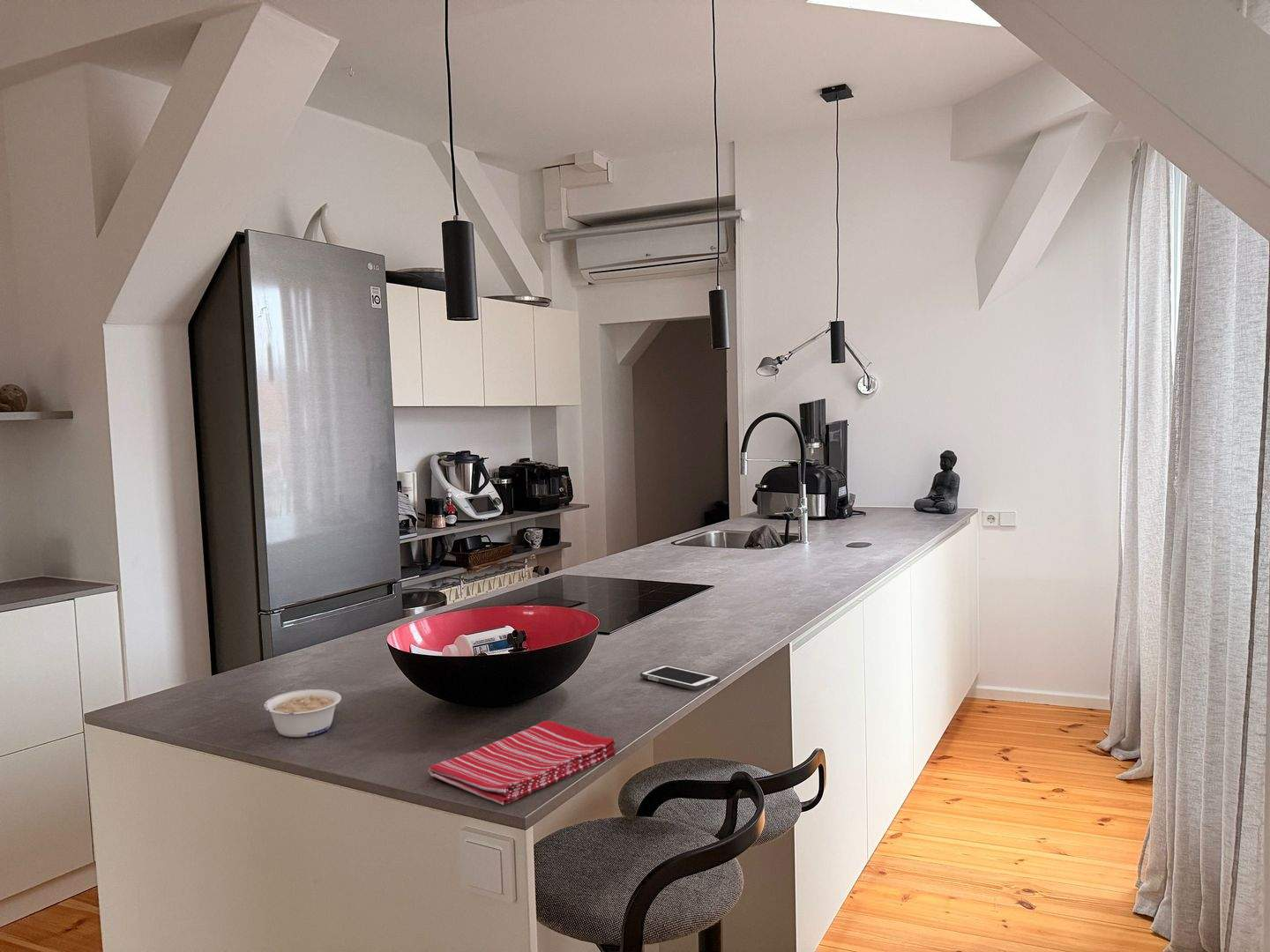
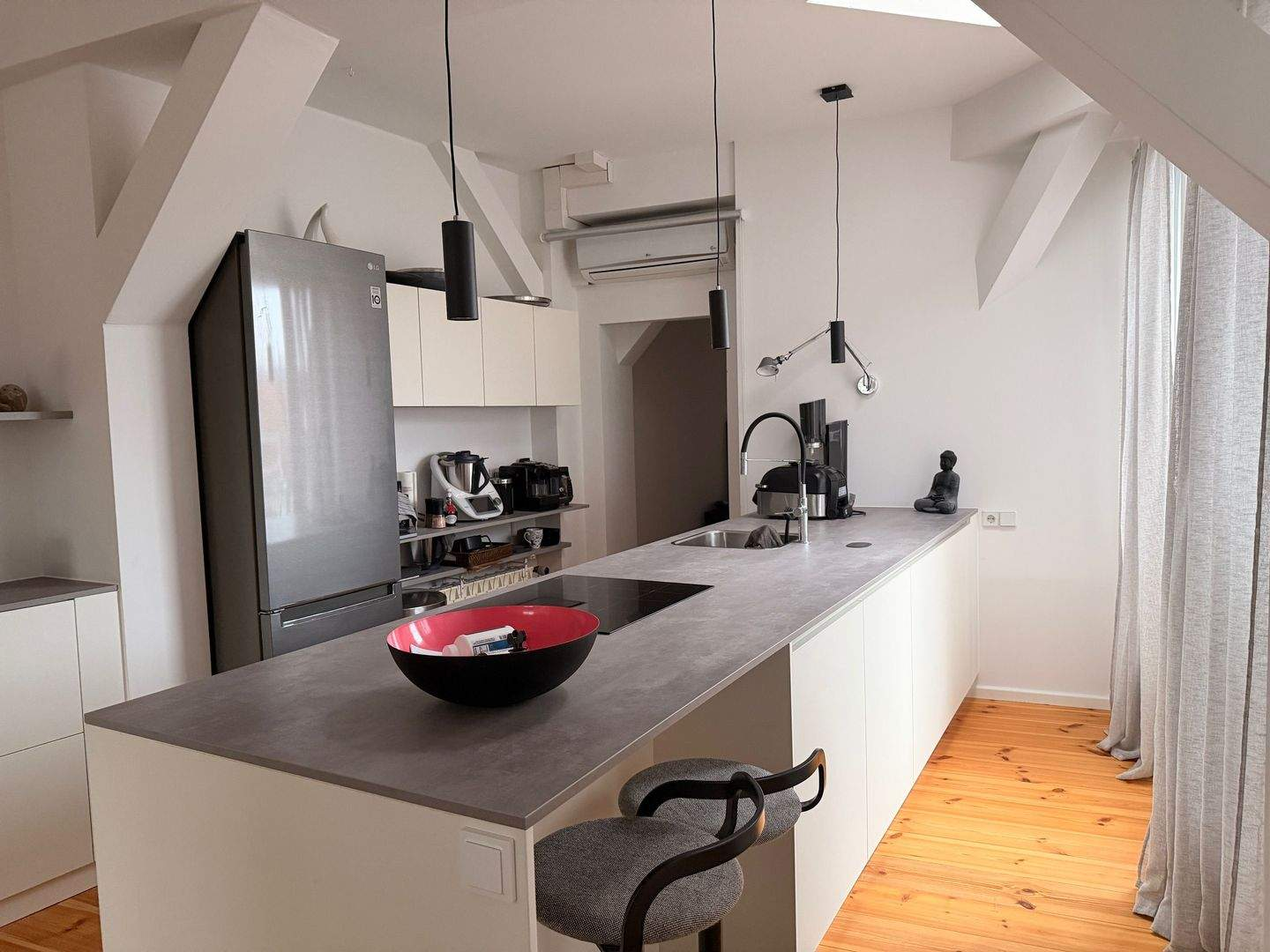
- cell phone [639,664,721,691]
- legume [263,688,342,738]
- dish towel [427,720,616,806]
